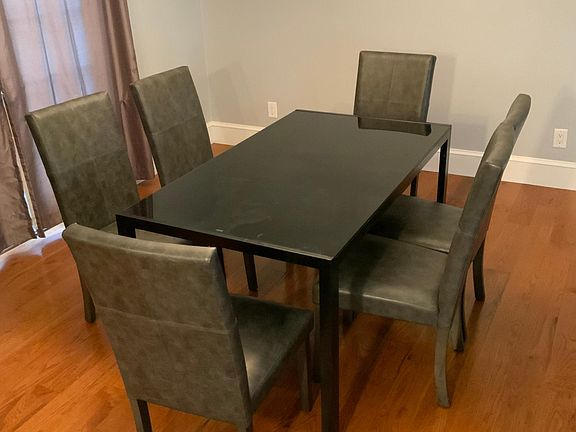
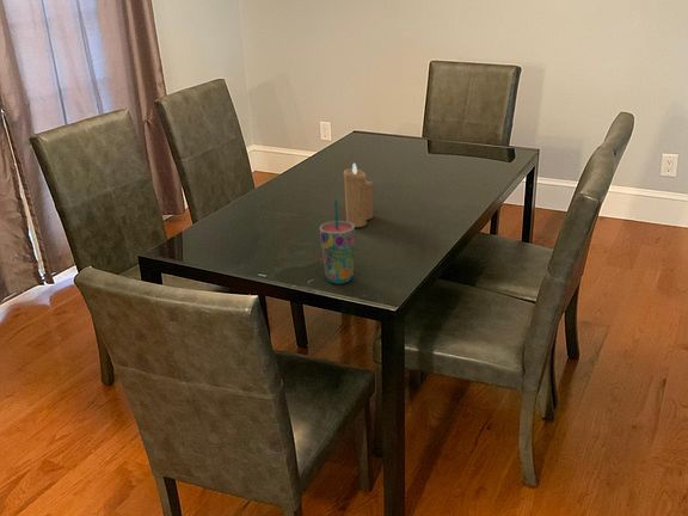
+ candle [343,162,374,228]
+ cup [319,198,356,284]
